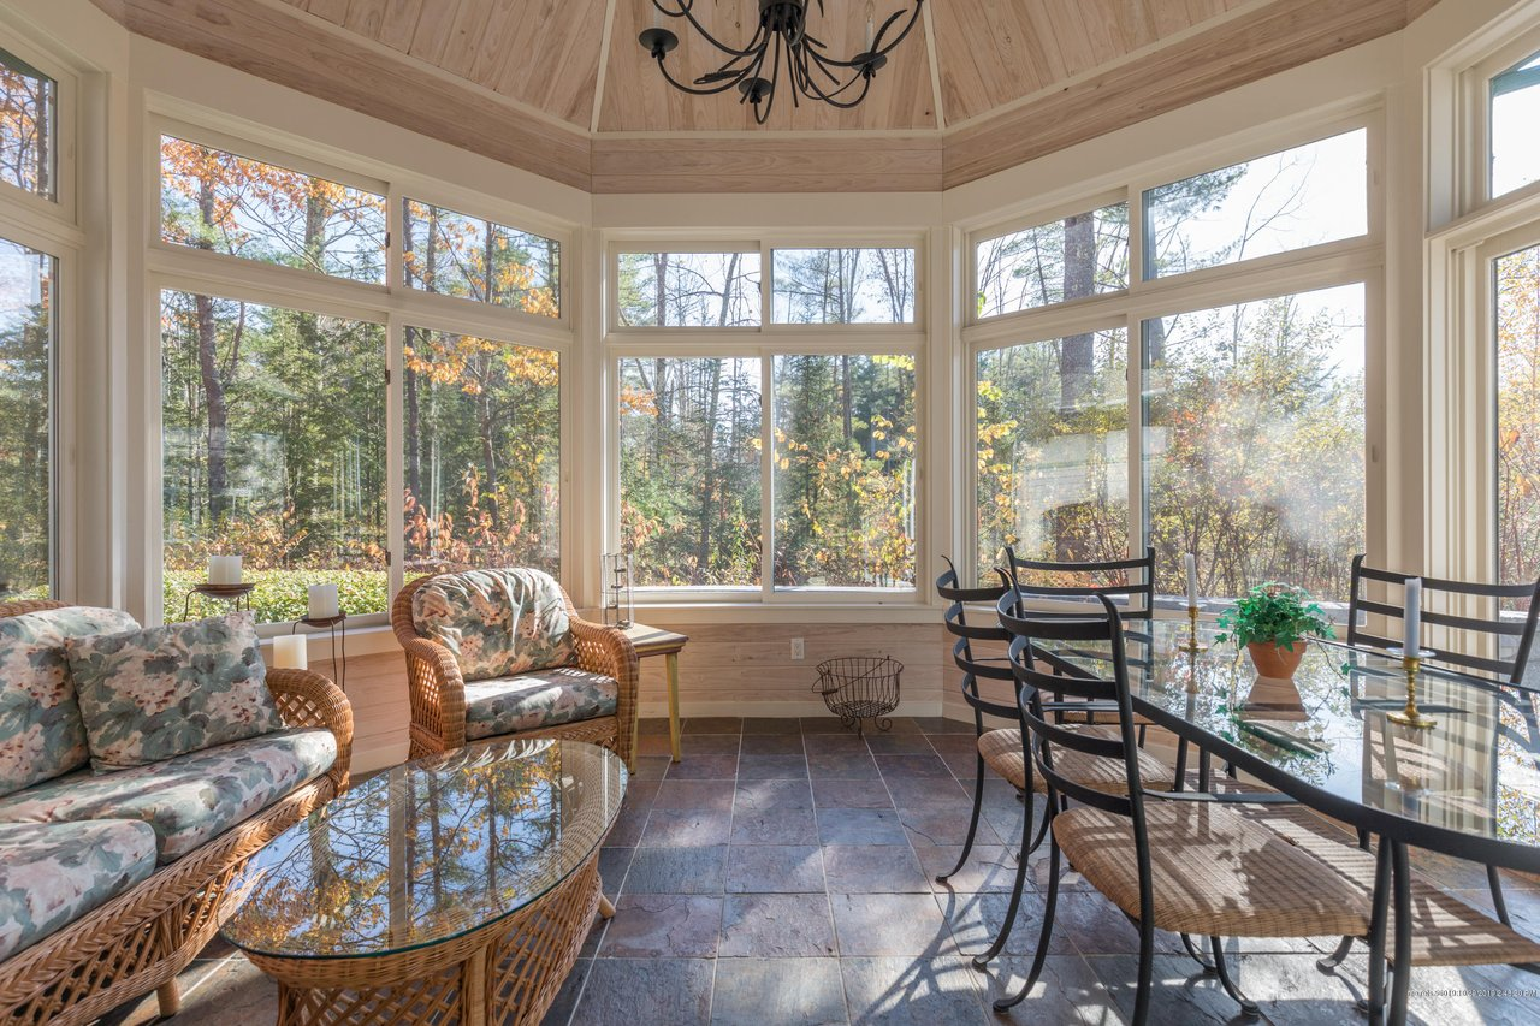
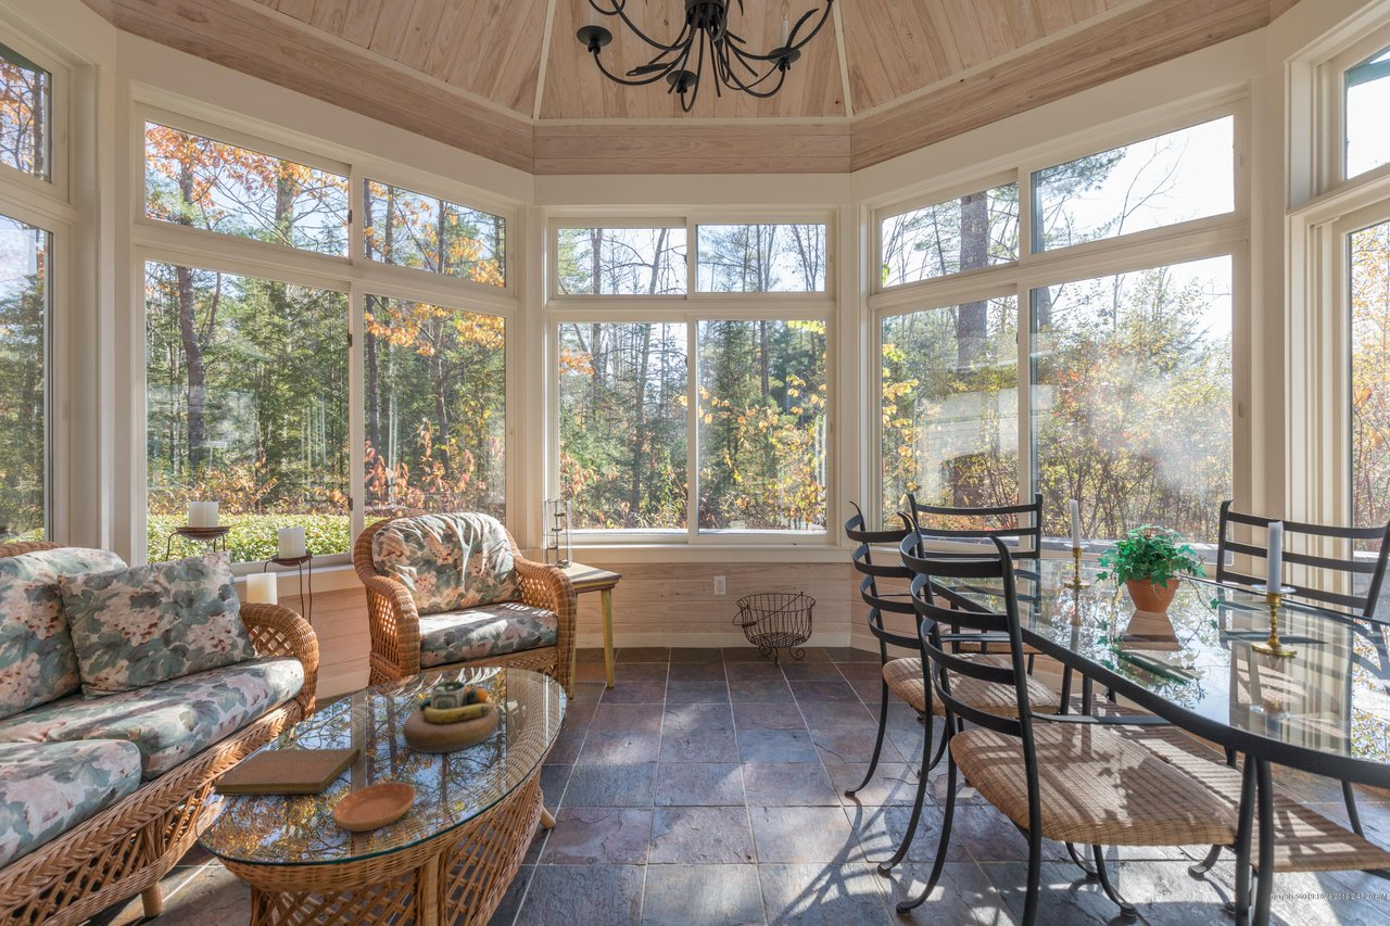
+ decorative bowl [402,676,500,754]
+ saucer [331,781,417,833]
+ notebook [212,747,362,797]
